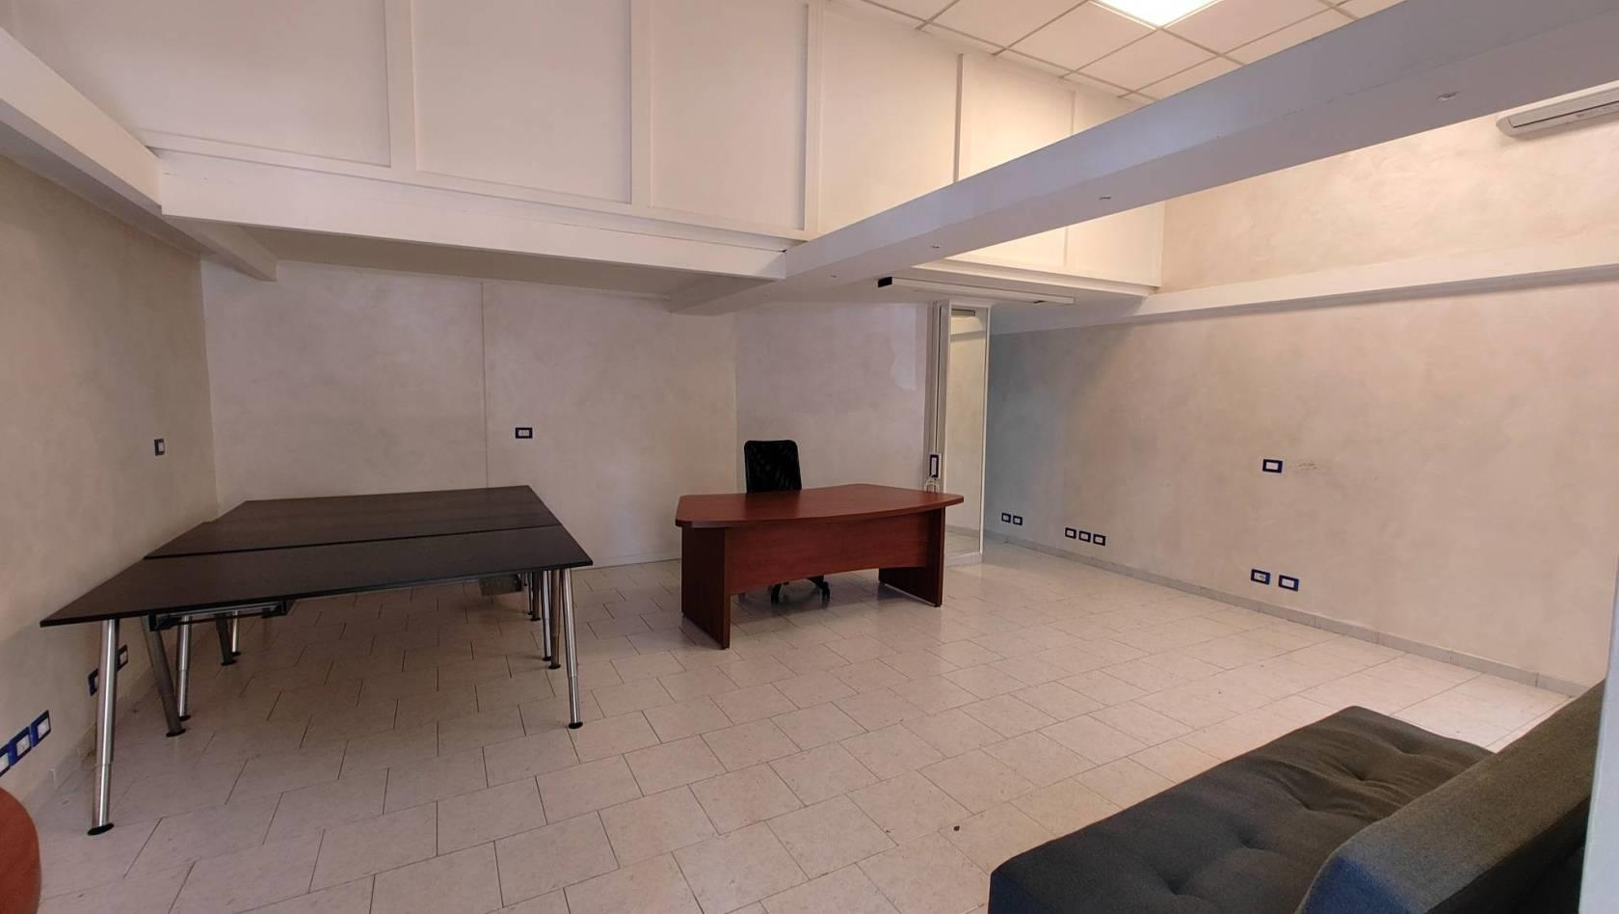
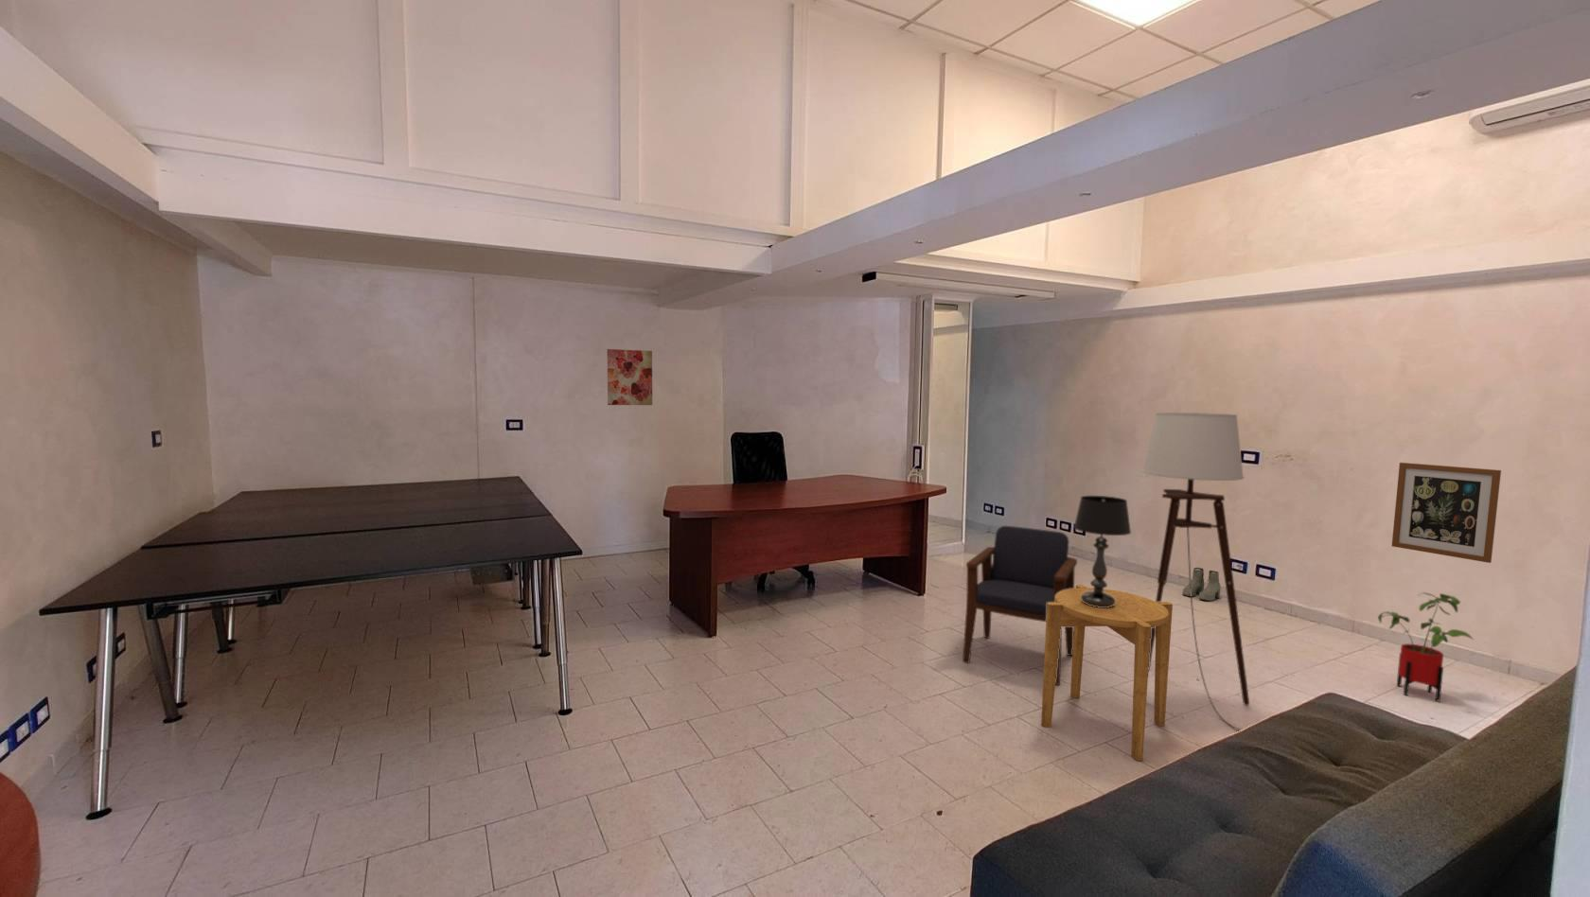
+ side table [1040,584,1174,762]
+ floor lamp [1141,411,1250,732]
+ armchair [962,525,1078,686]
+ table lamp [1073,494,1132,608]
+ wall art [607,348,653,406]
+ house plant [1377,591,1474,702]
+ boots [1182,566,1222,601]
+ wall art [1391,462,1502,564]
